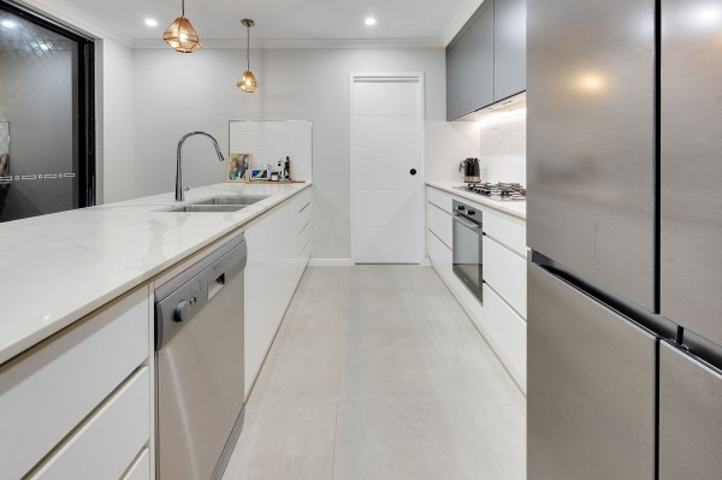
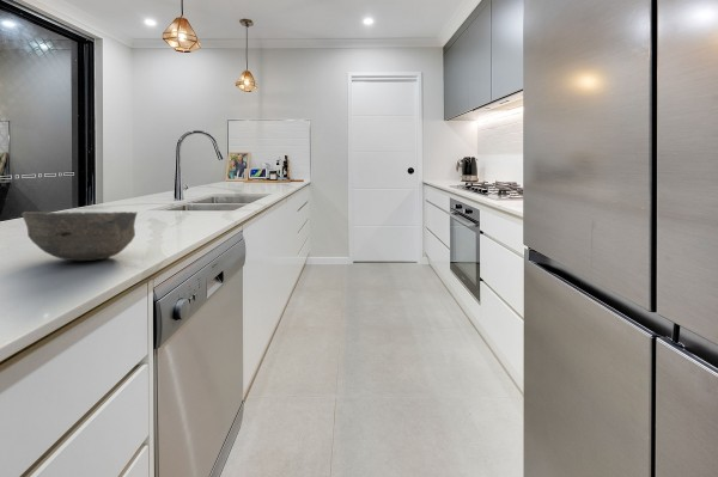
+ bowl [20,210,139,262]
